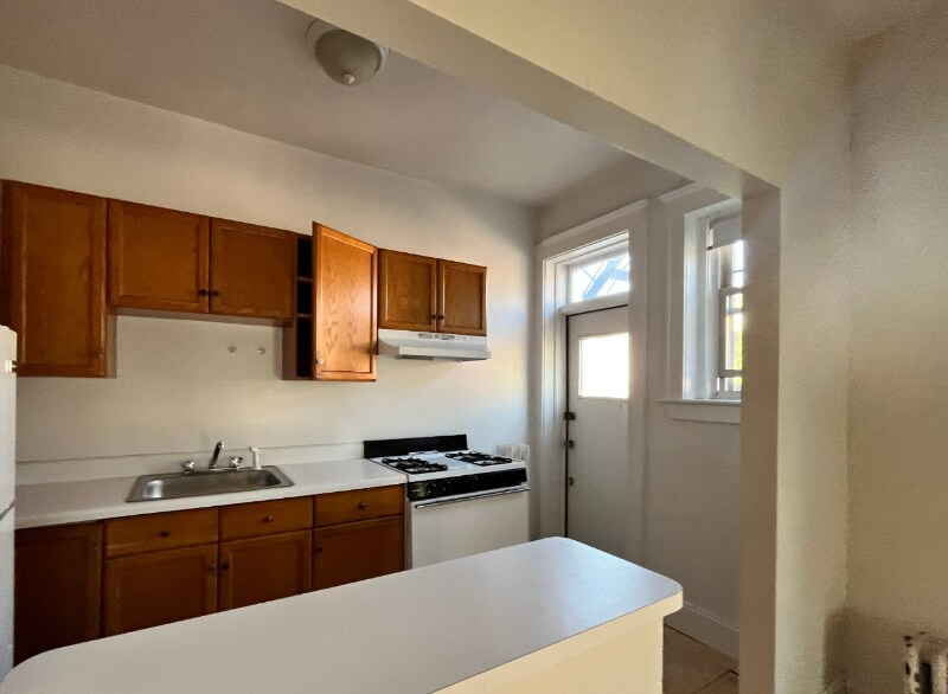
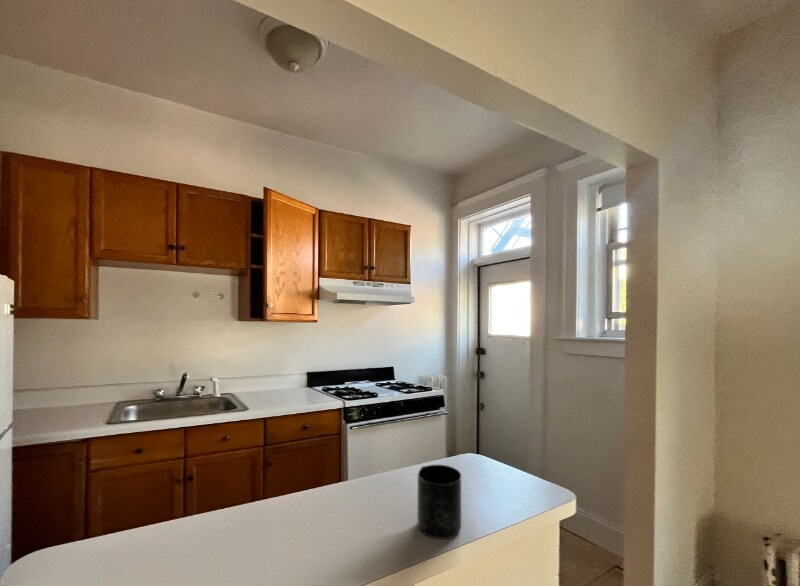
+ mug [416,464,463,540]
